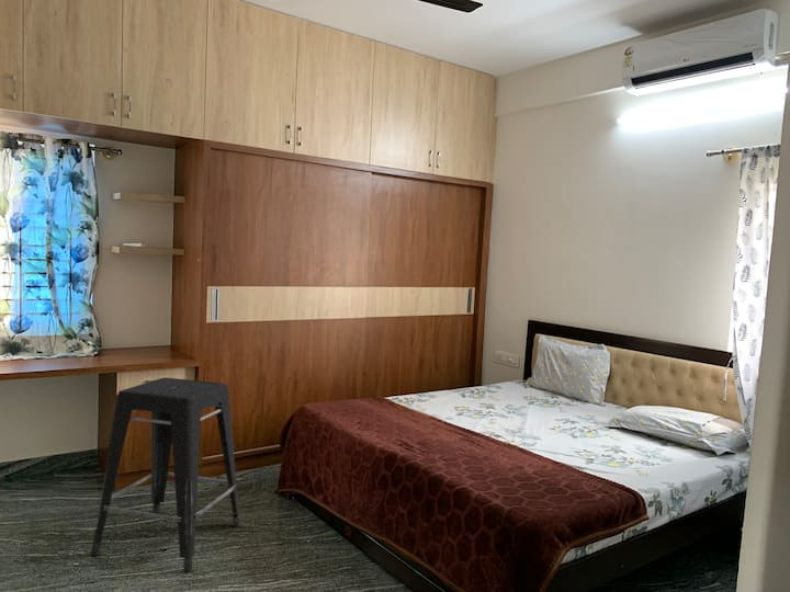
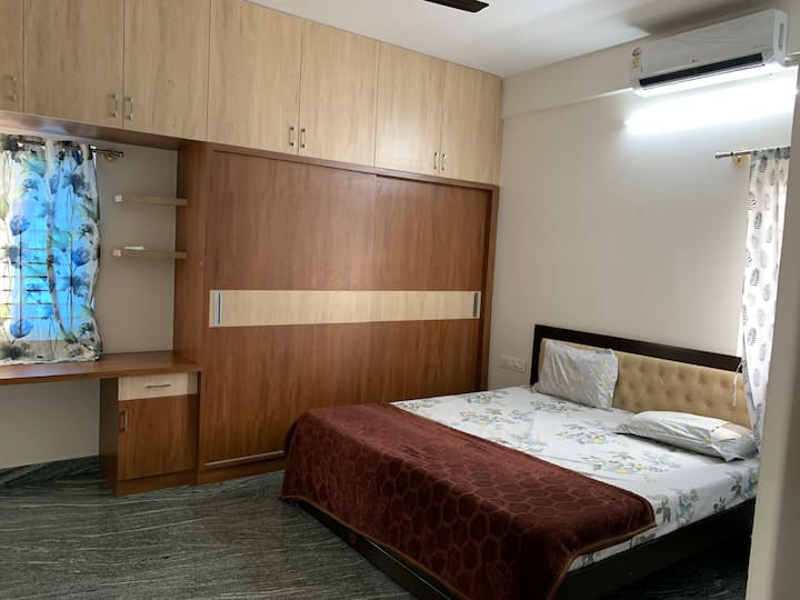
- stool [90,376,241,573]
